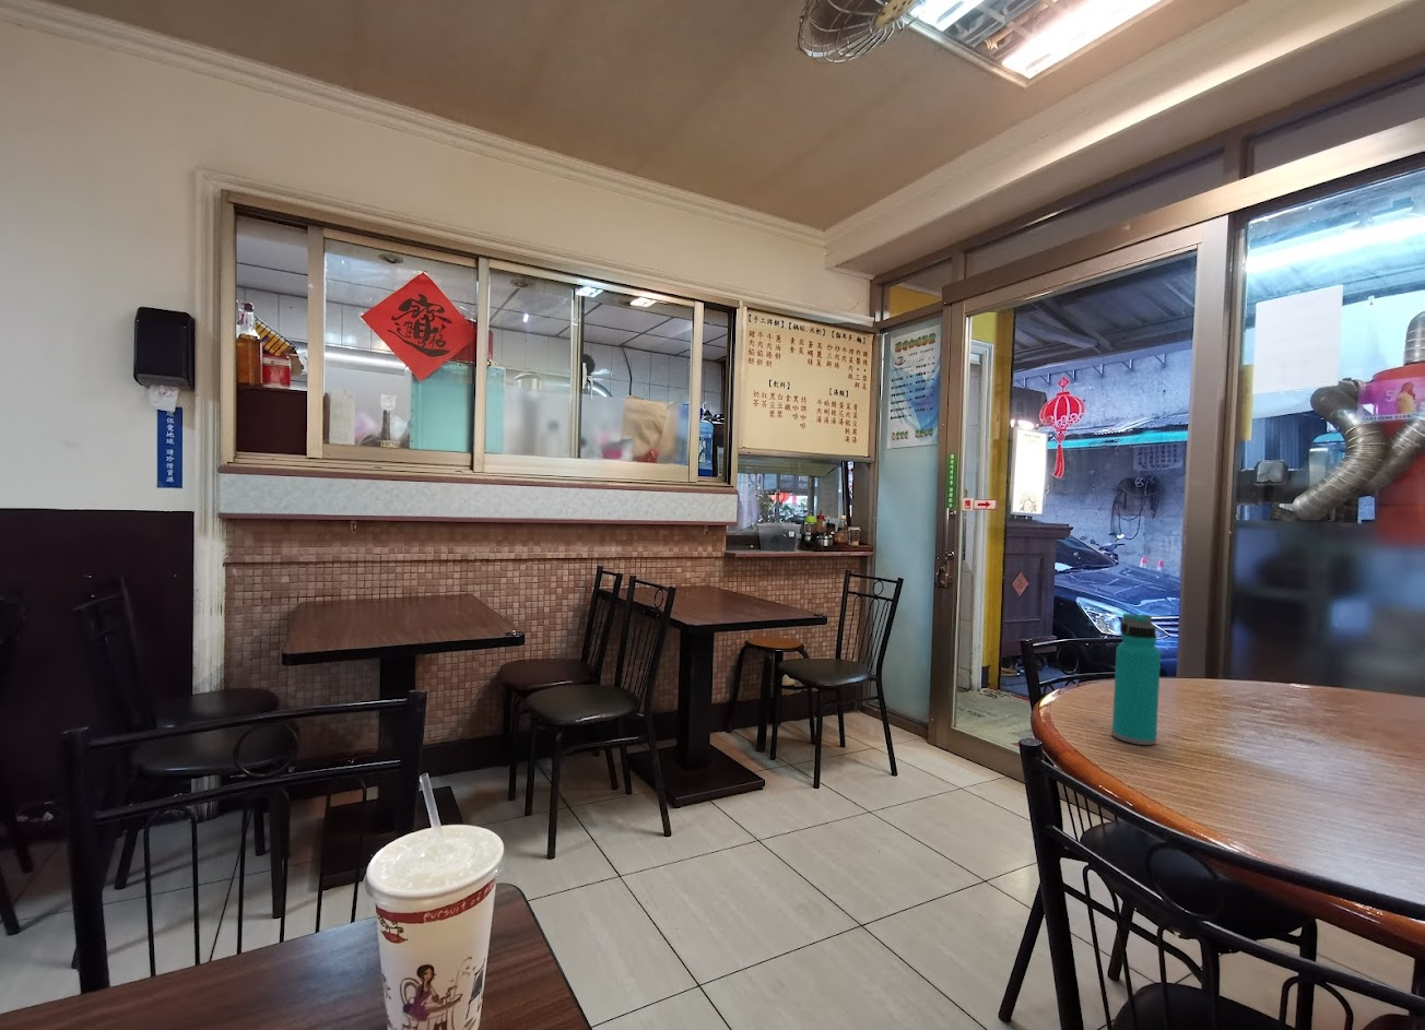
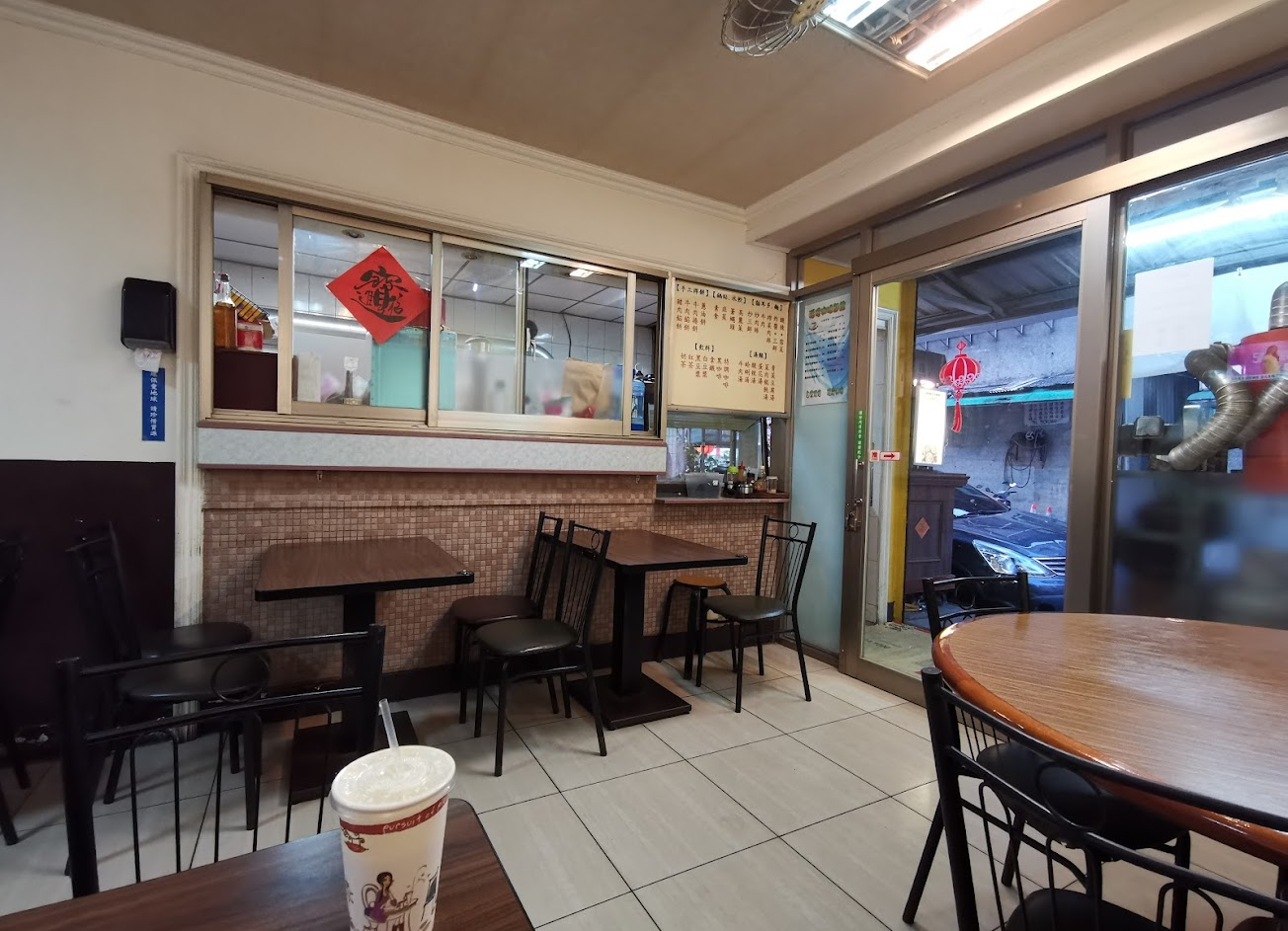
- water bottle [1112,613,1162,746]
